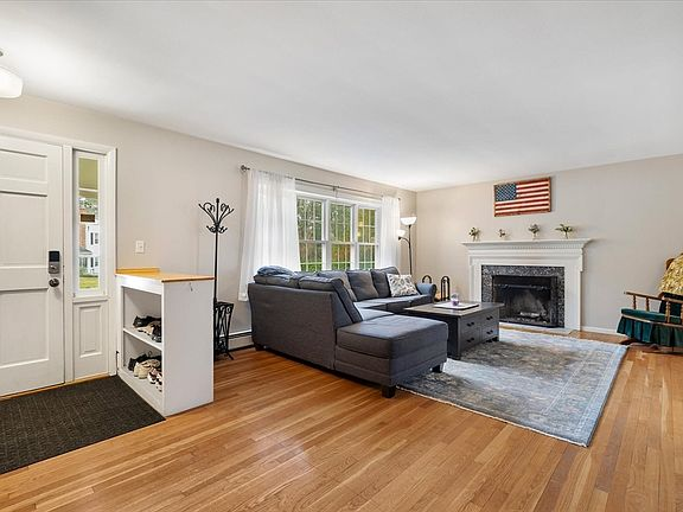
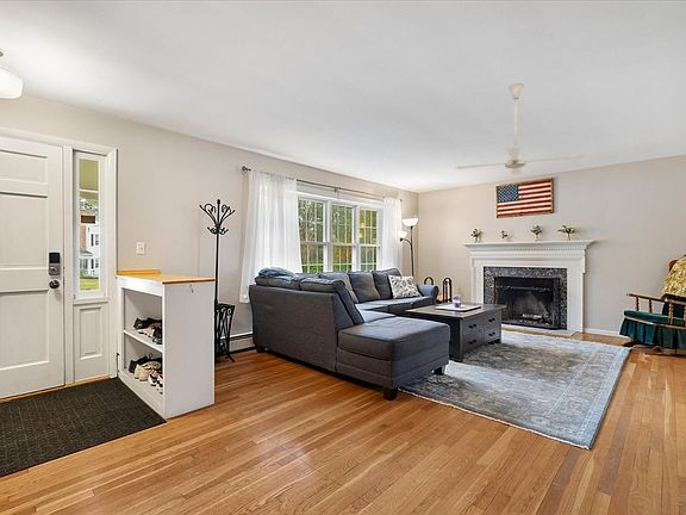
+ ceiling fan [455,82,585,175]
